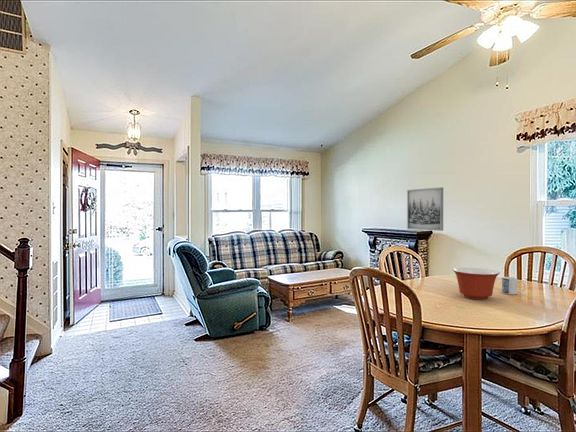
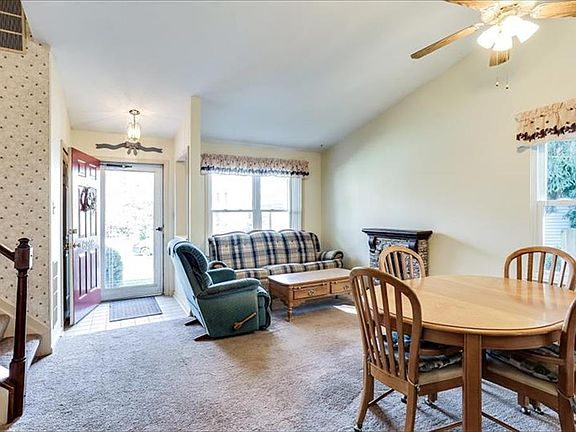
- mug [501,276,526,295]
- wall art [406,186,444,232]
- mixing bowl [452,267,501,300]
